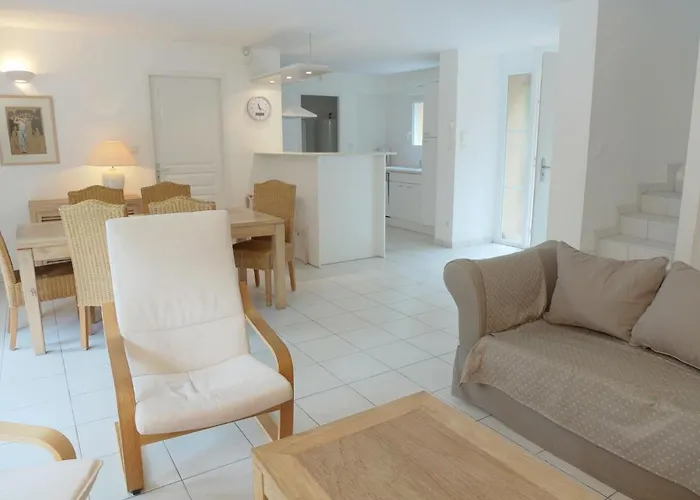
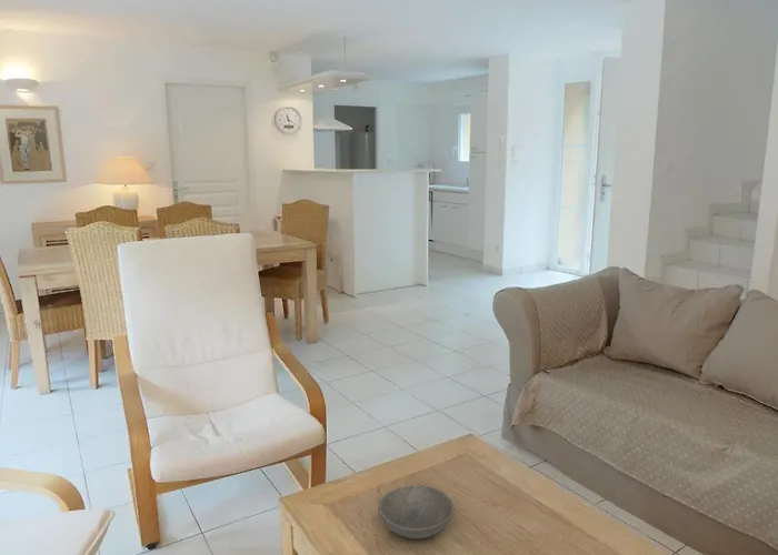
+ soup bowl [378,485,456,539]
